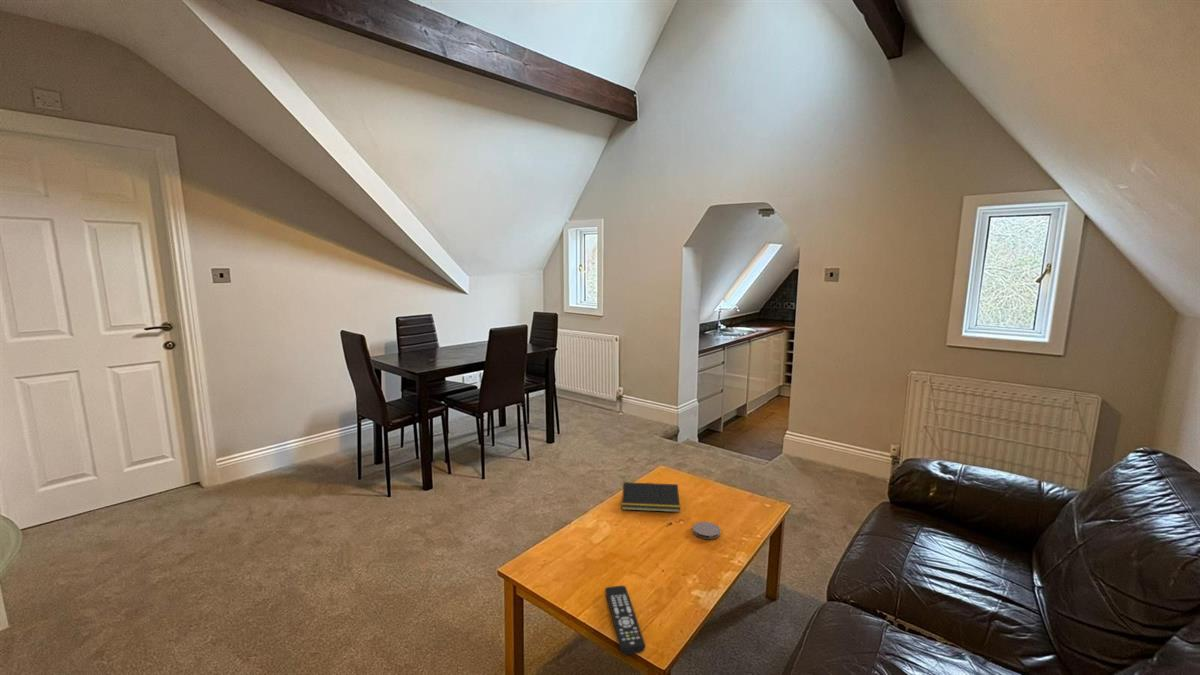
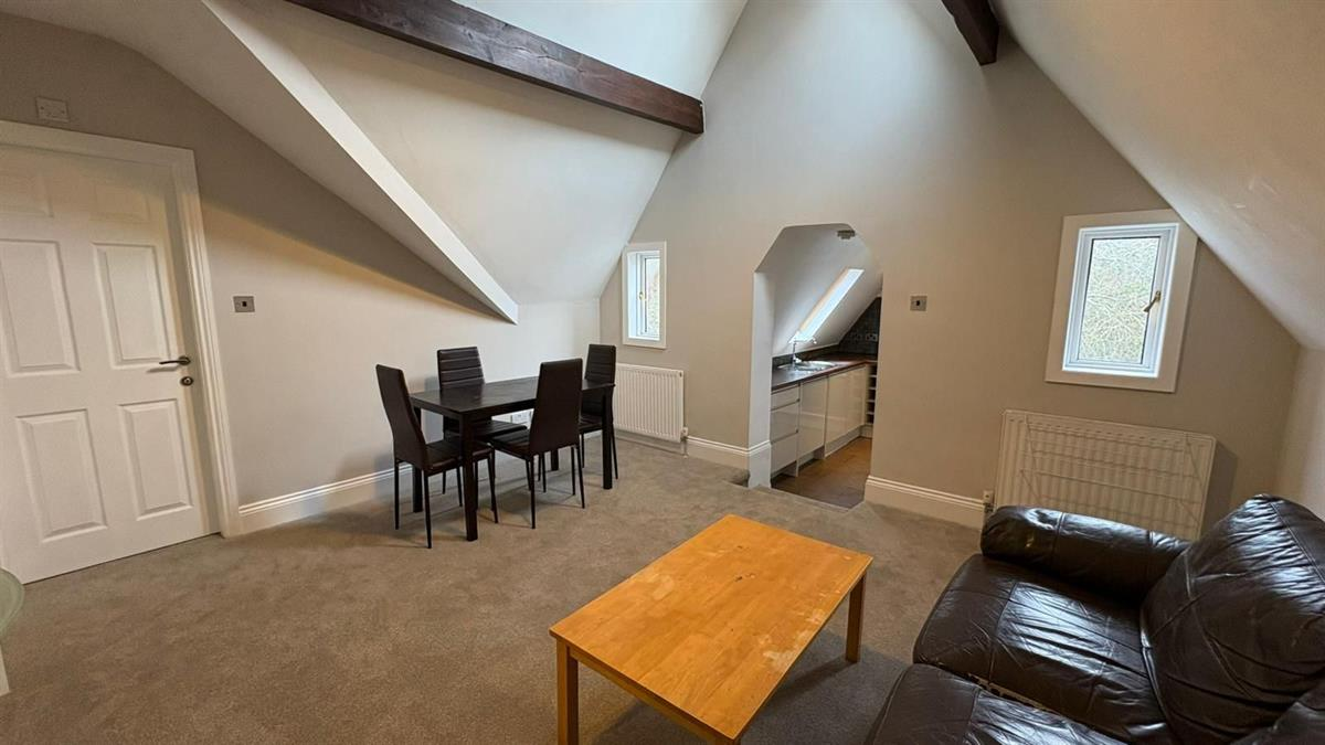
- remote control [604,585,646,656]
- notepad [621,481,681,513]
- coaster [692,521,721,540]
